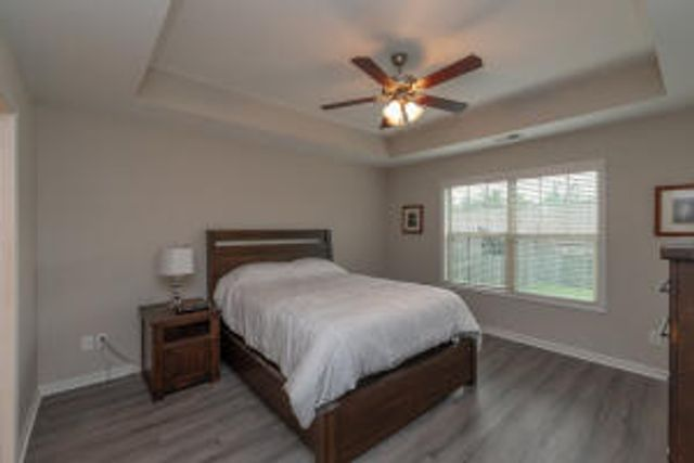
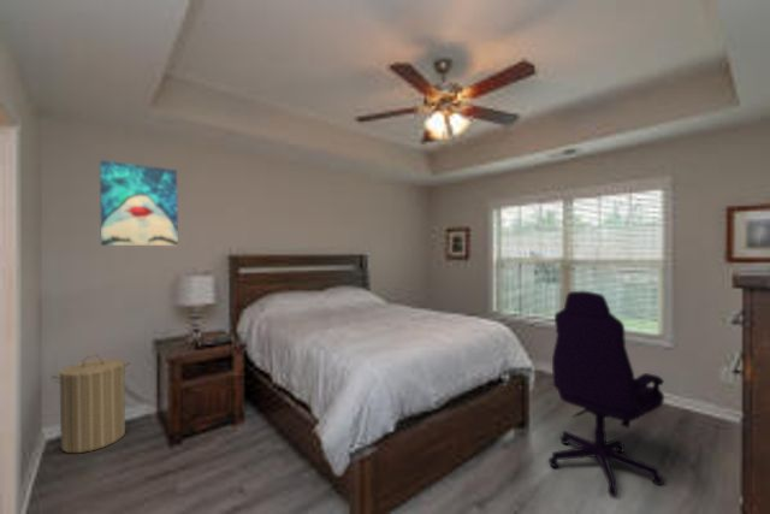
+ laundry hamper [49,354,134,454]
+ office chair [547,290,665,498]
+ wall art [99,159,179,247]
